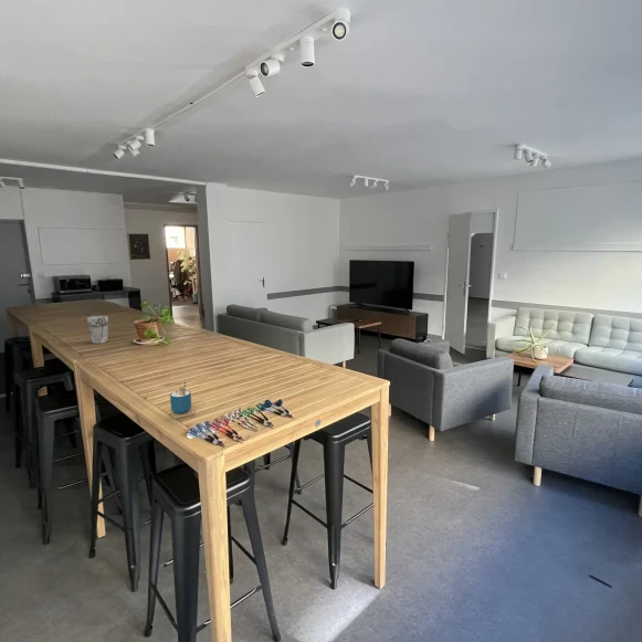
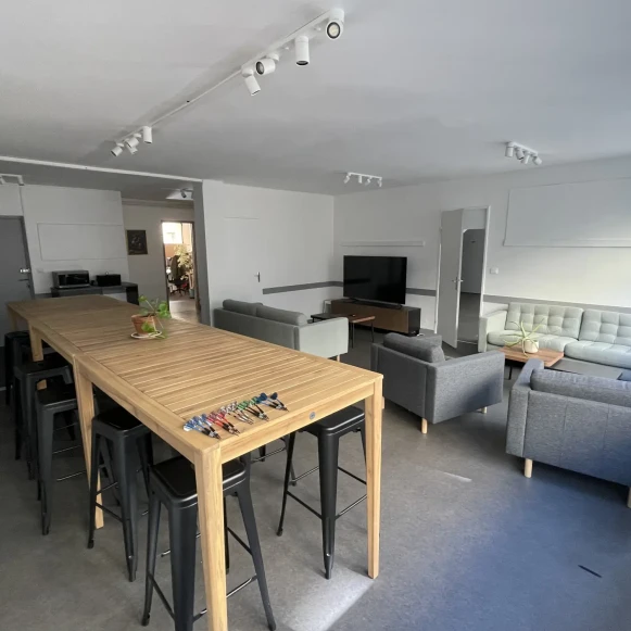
- cup [168,380,196,420]
- cup [86,315,109,345]
